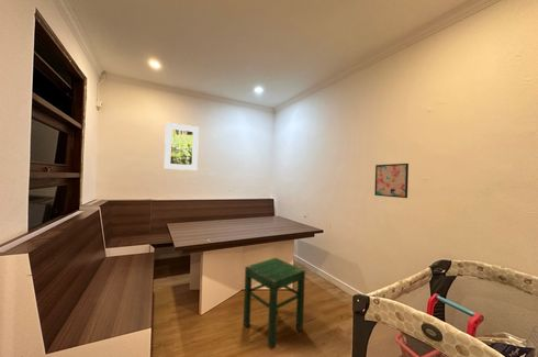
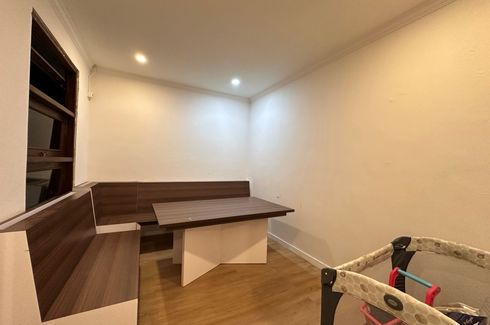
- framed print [164,122,200,171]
- wall art [373,163,410,199]
- stool [243,257,306,350]
